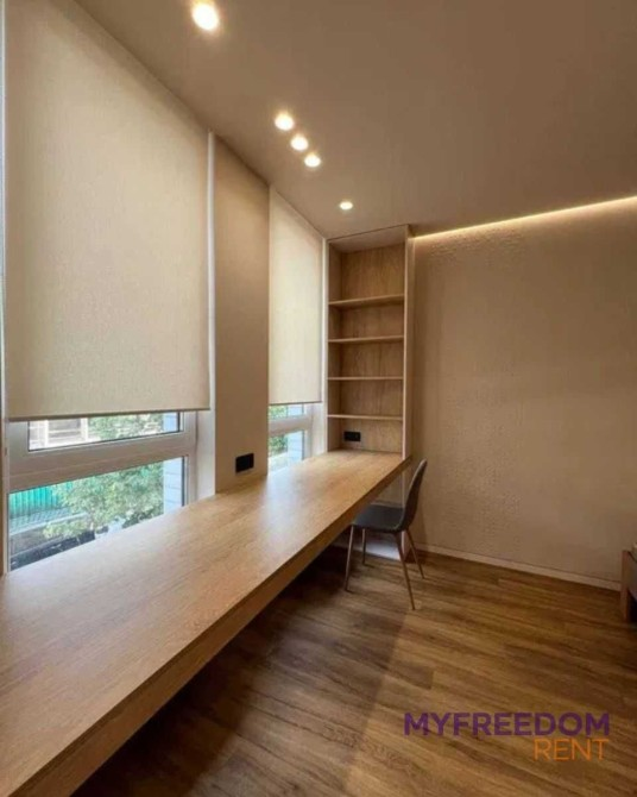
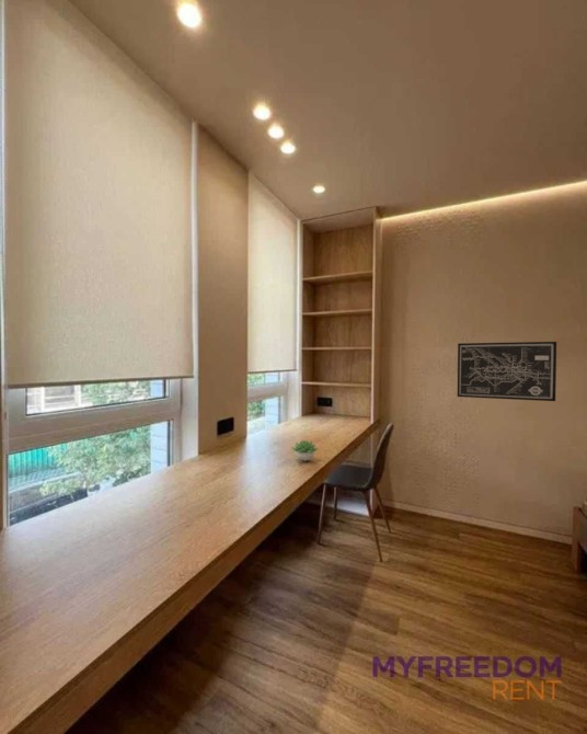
+ succulent plant [290,439,320,462]
+ wall art [457,341,557,402]
